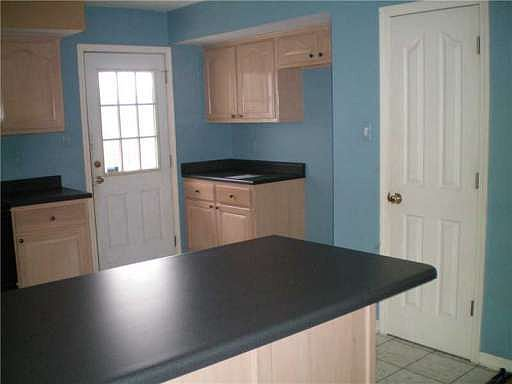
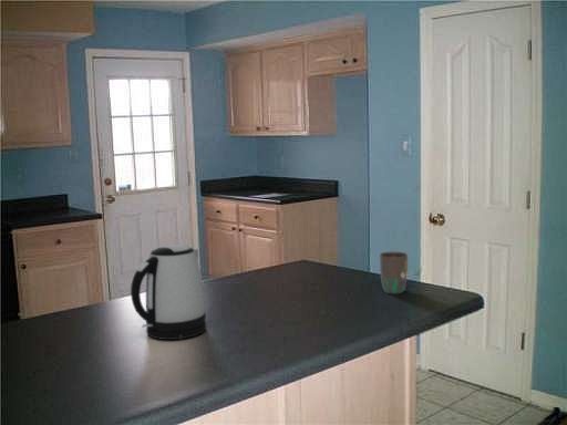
+ mug [379,251,409,294]
+ kettle [130,245,207,341]
